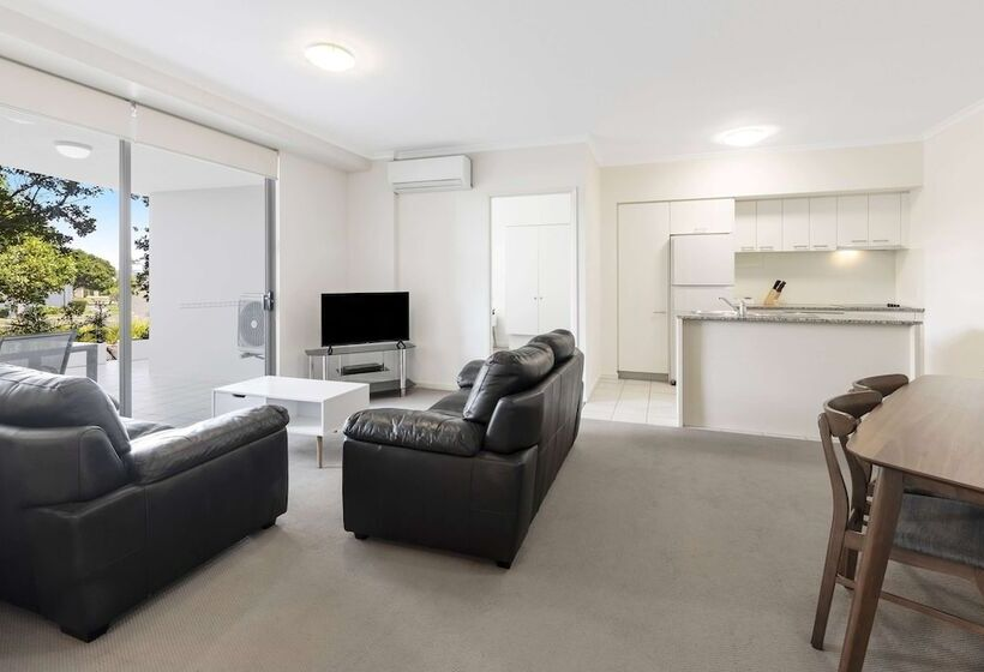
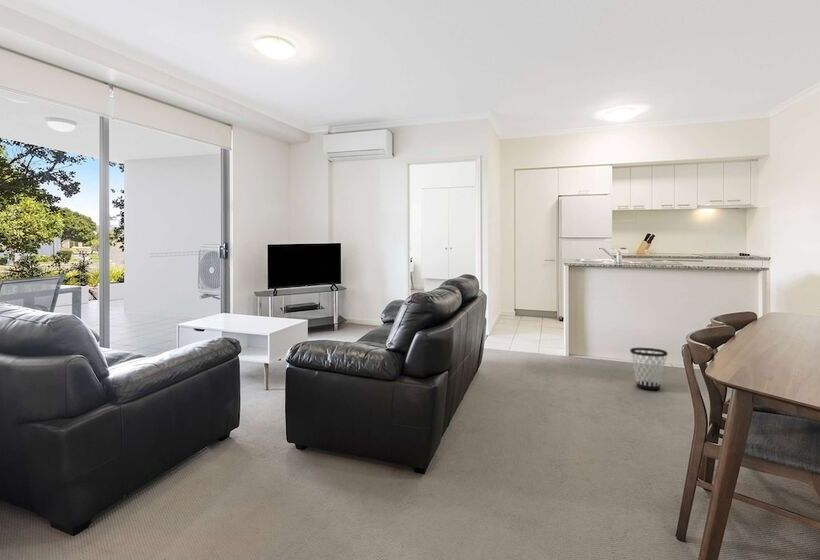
+ wastebasket [629,347,669,391]
